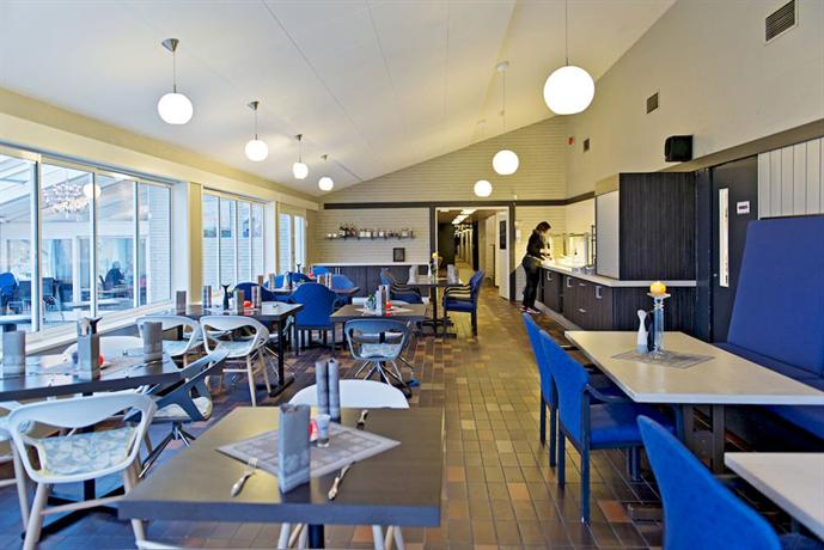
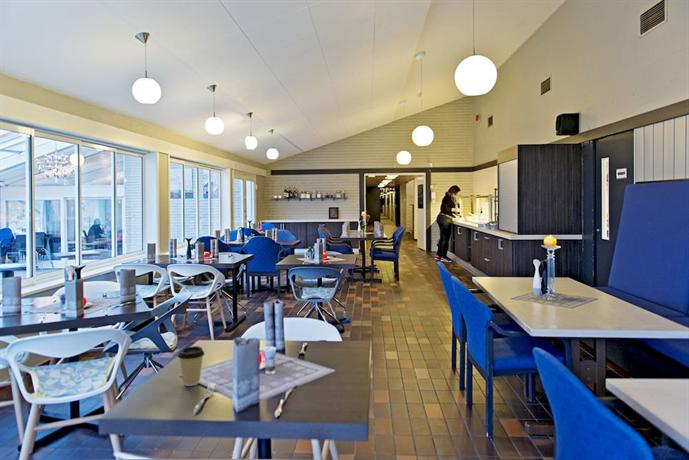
+ coffee cup [176,345,206,387]
